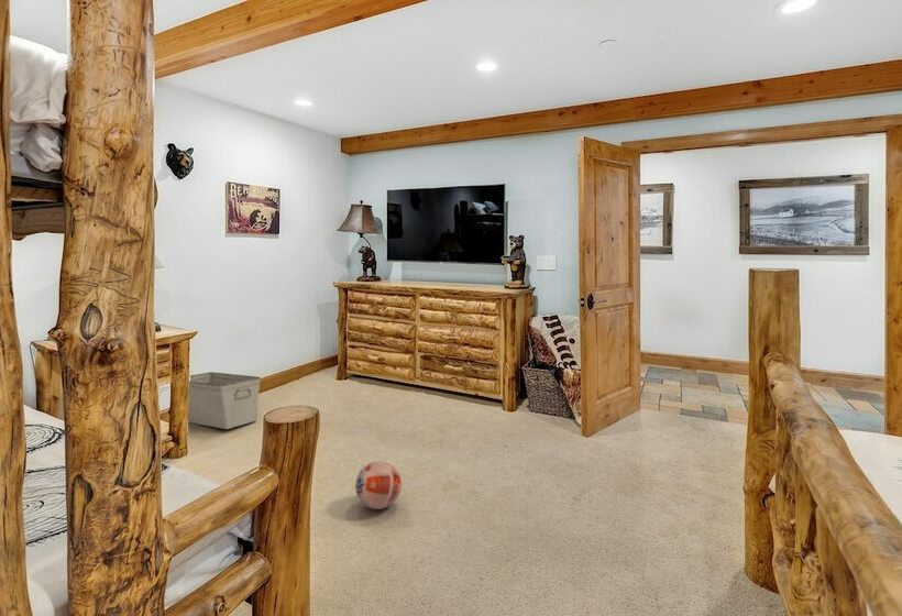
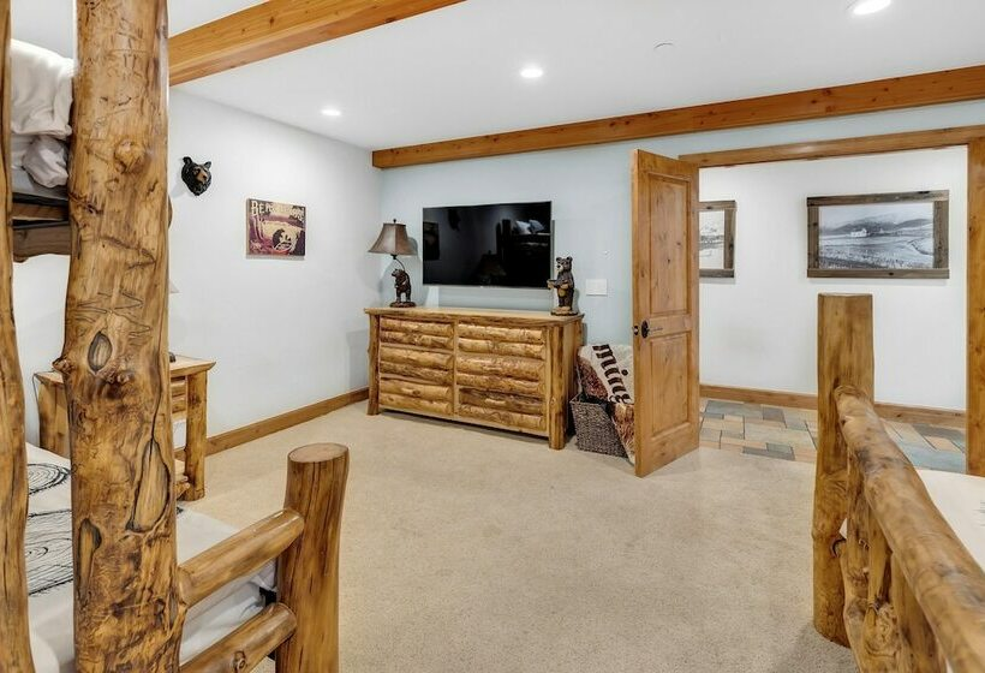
- ball [354,460,403,510]
- storage bin [187,371,262,430]
